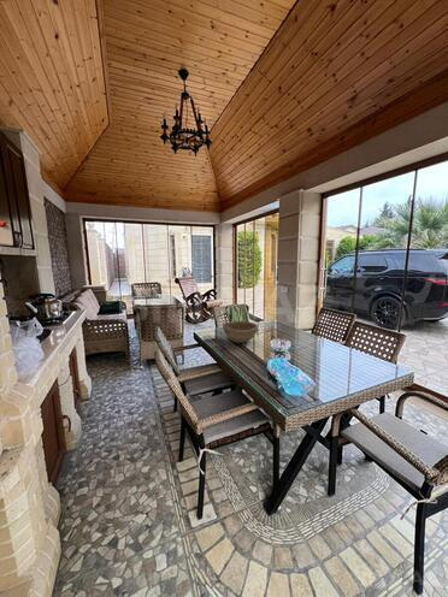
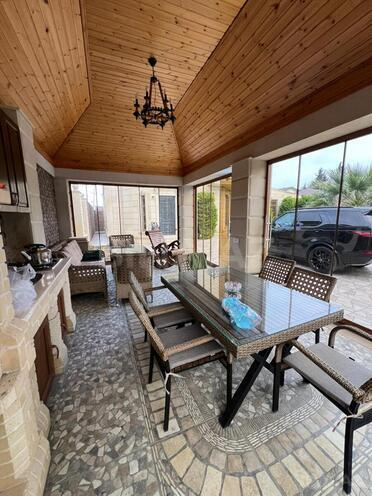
- bowl [222,320,260,344]
